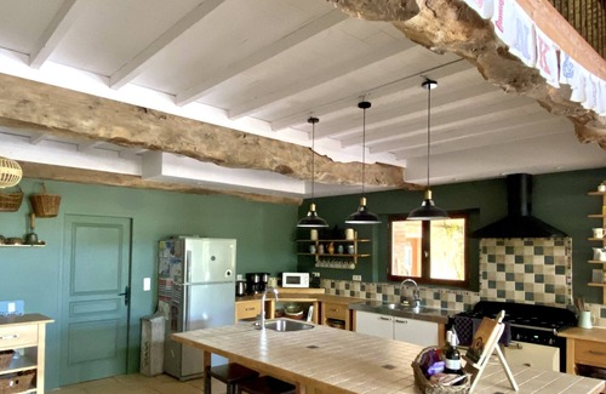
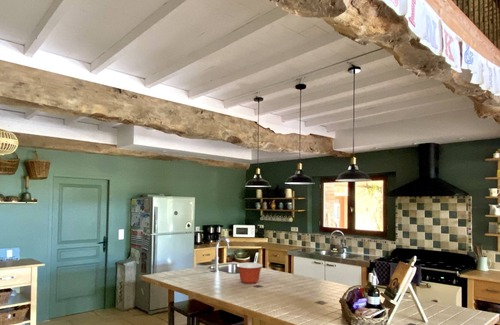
+ mixing bowl [236,262,264,285]
